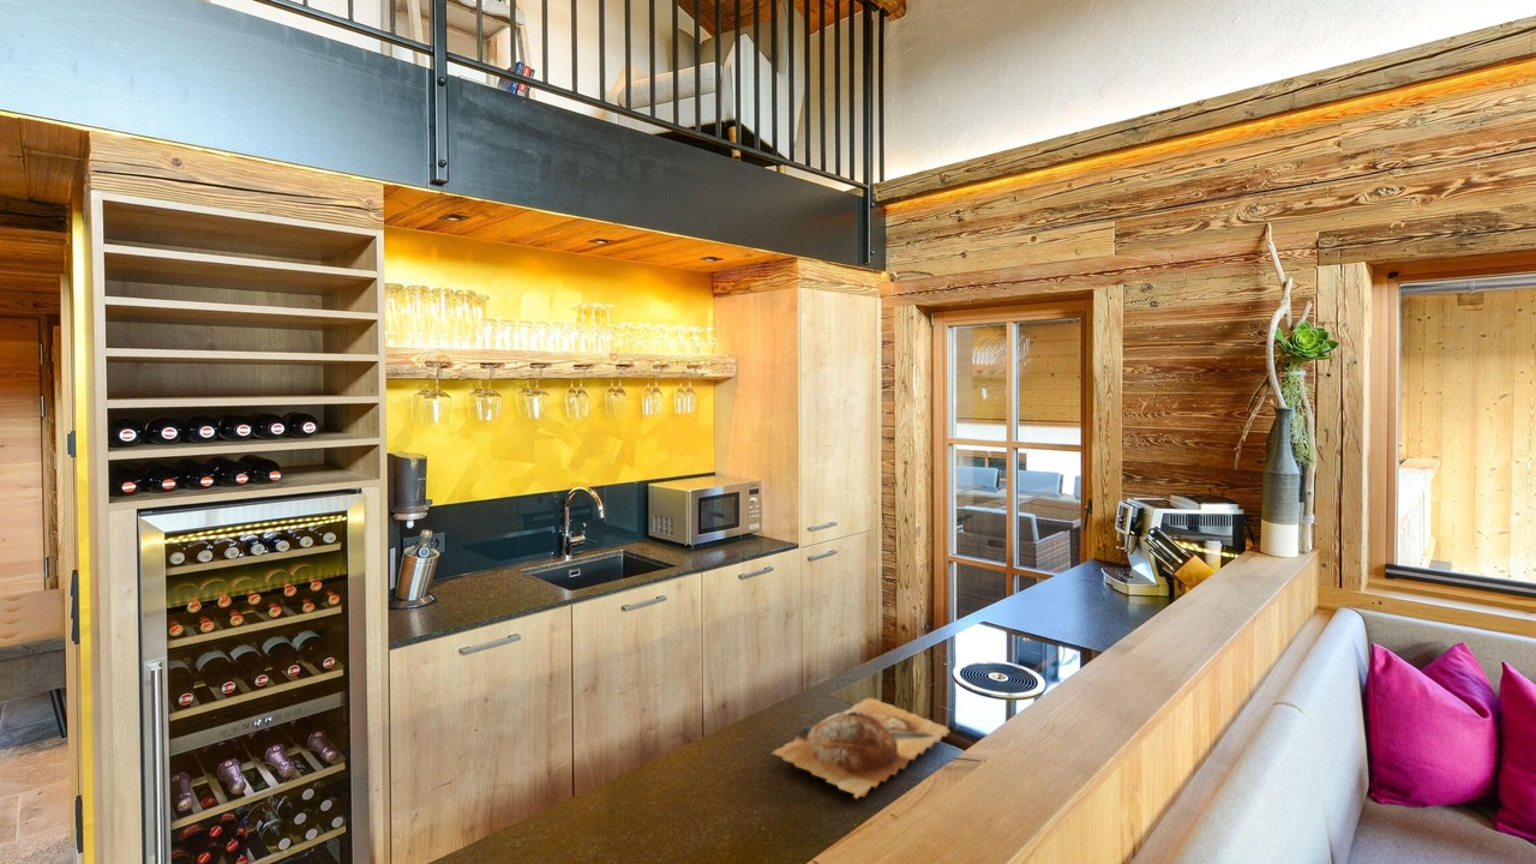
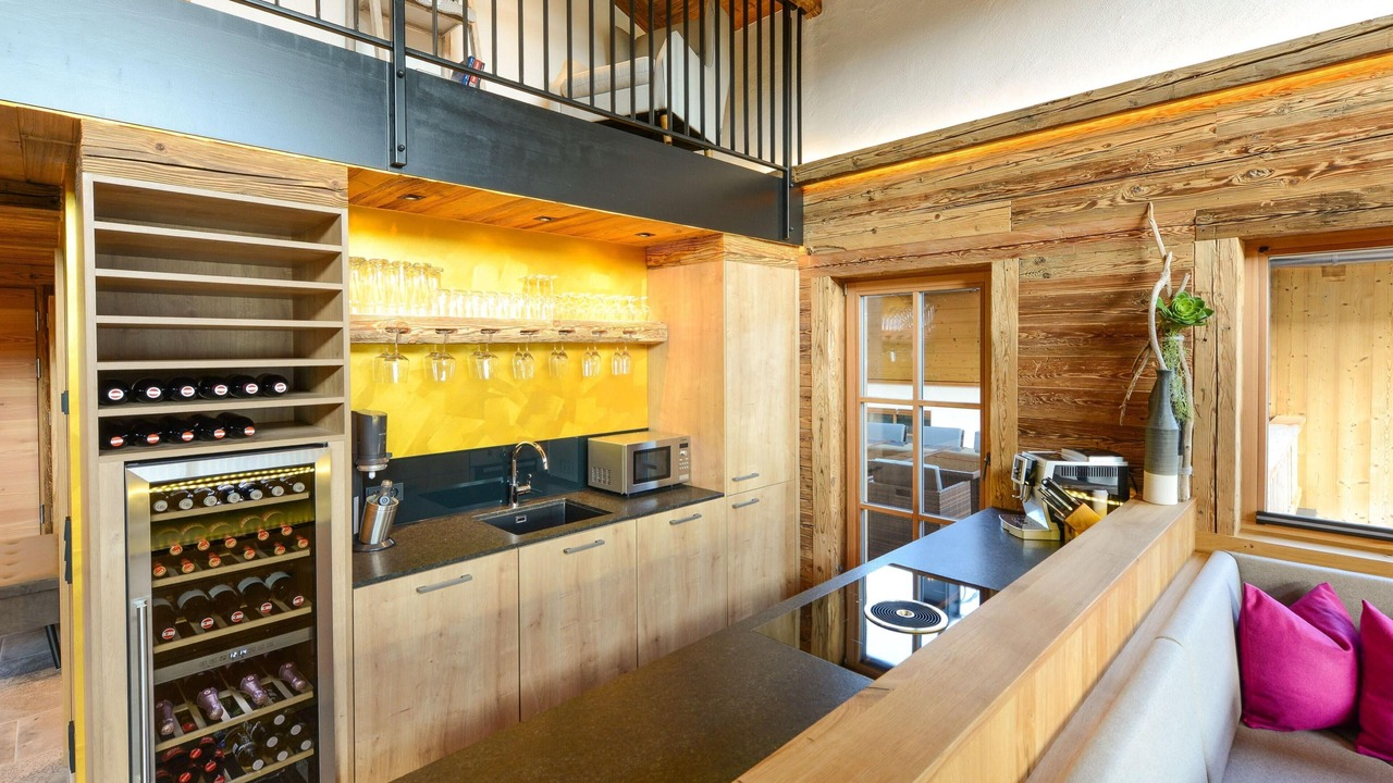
- chopping board [770,696,950,800]
